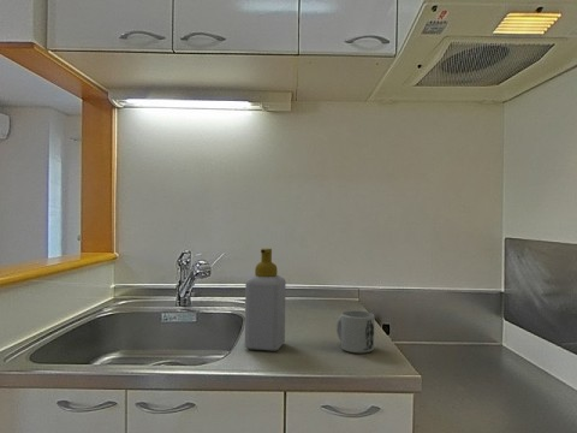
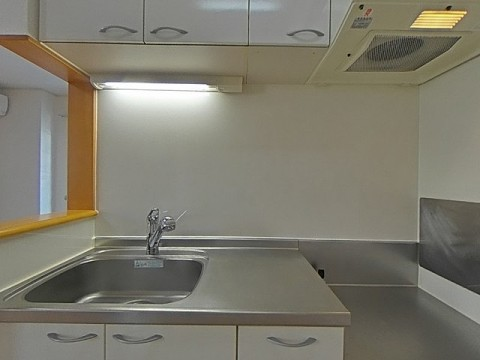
- mug [335,309,375,354]
- soap bottle [244,248,287,352]
